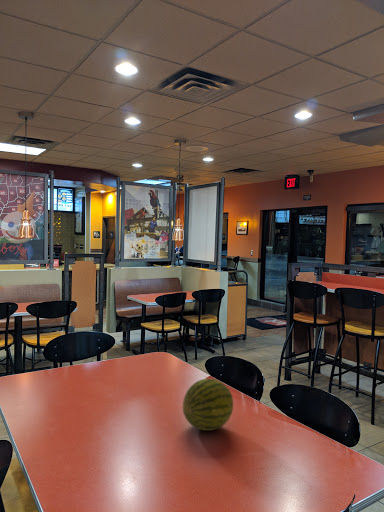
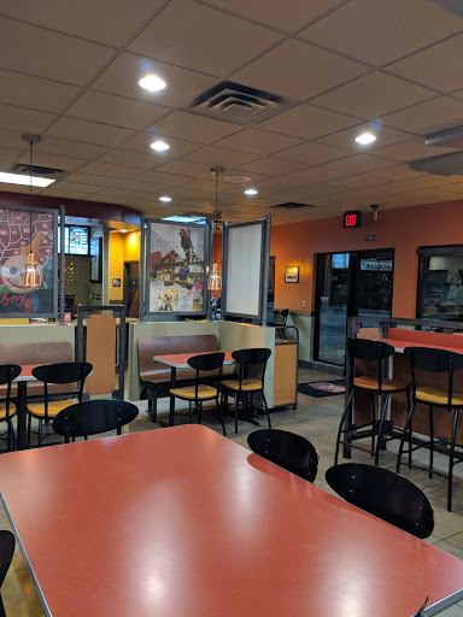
- fruit [182,378,234,432]
